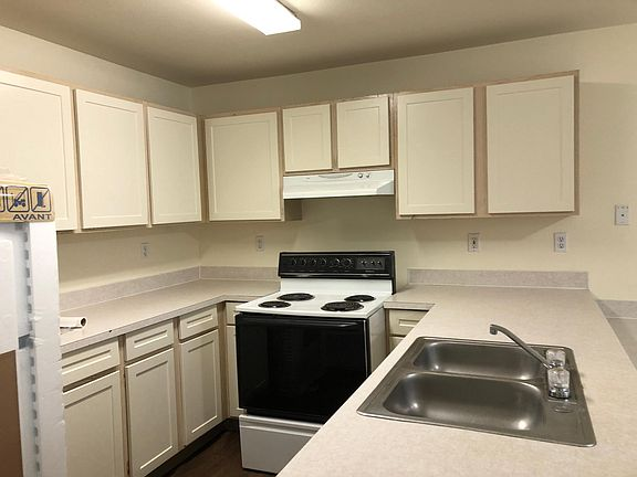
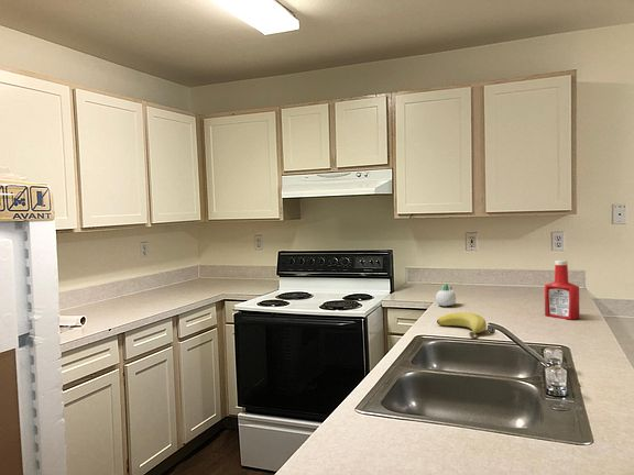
+ banana [436,311,488,339]
+ succulent planter [435,283,457,307]
+ soap bottle [544,259,580,321]
